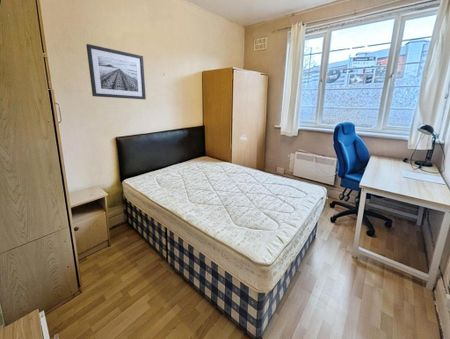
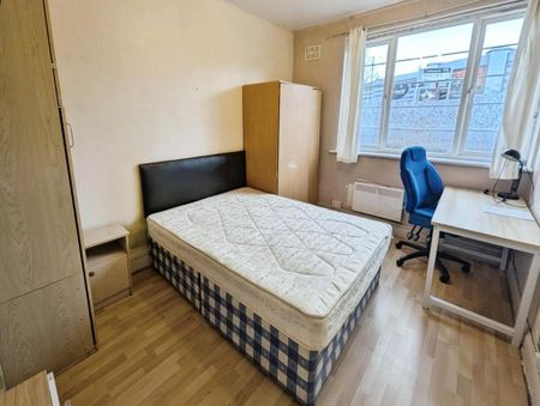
- wall art [85,43,147,100]
